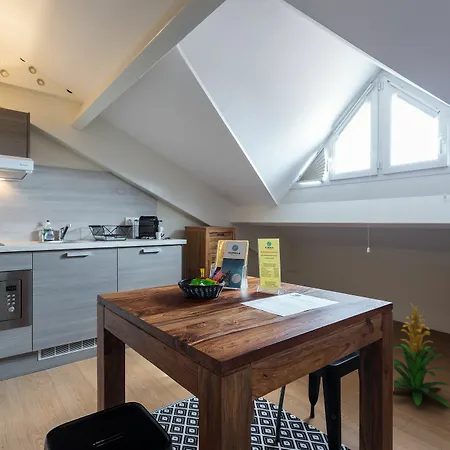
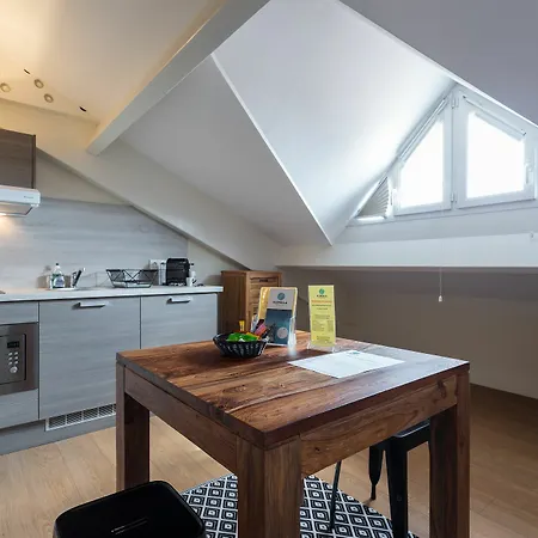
- indoor plant [392,303,450,409]
